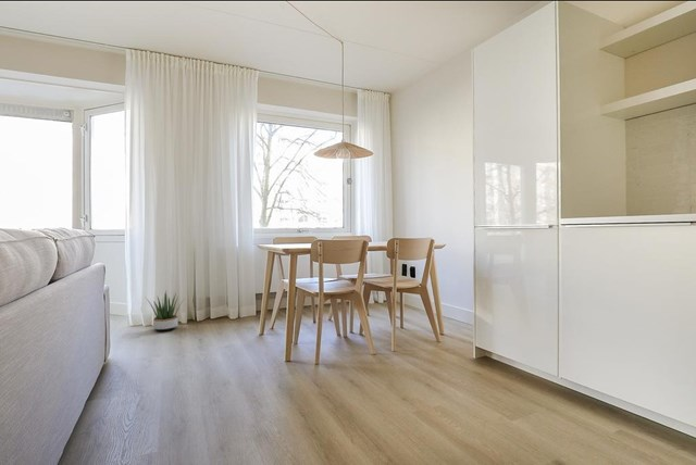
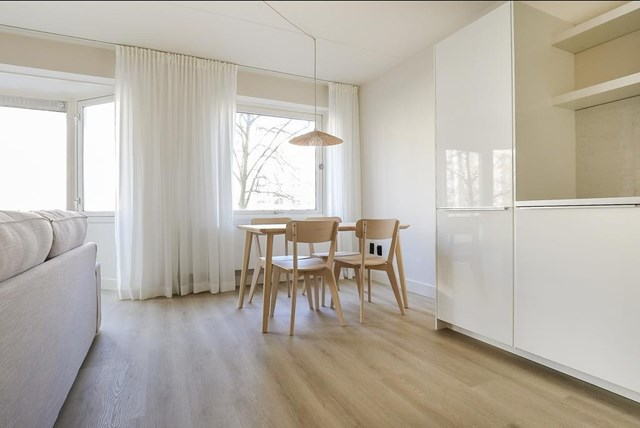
- potted plant [145,291,185,331]
